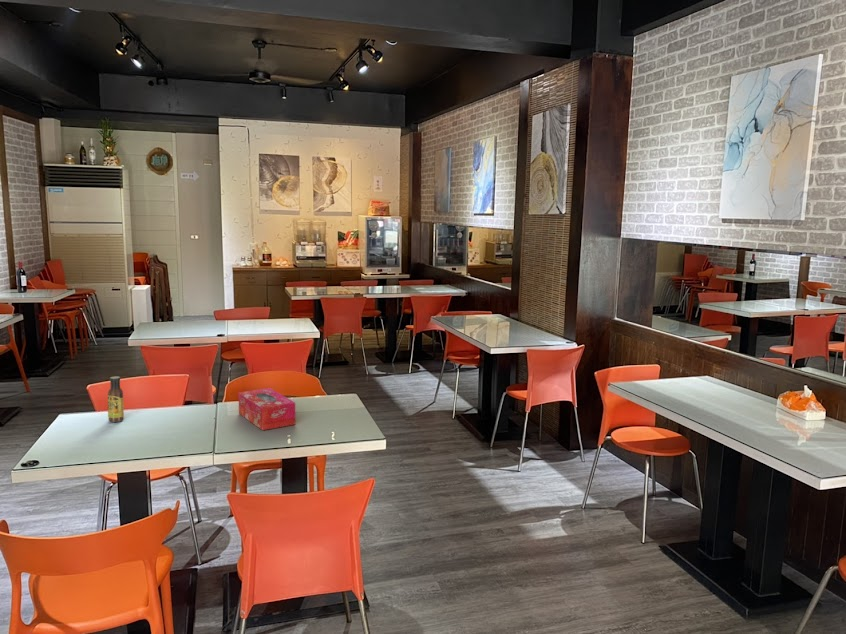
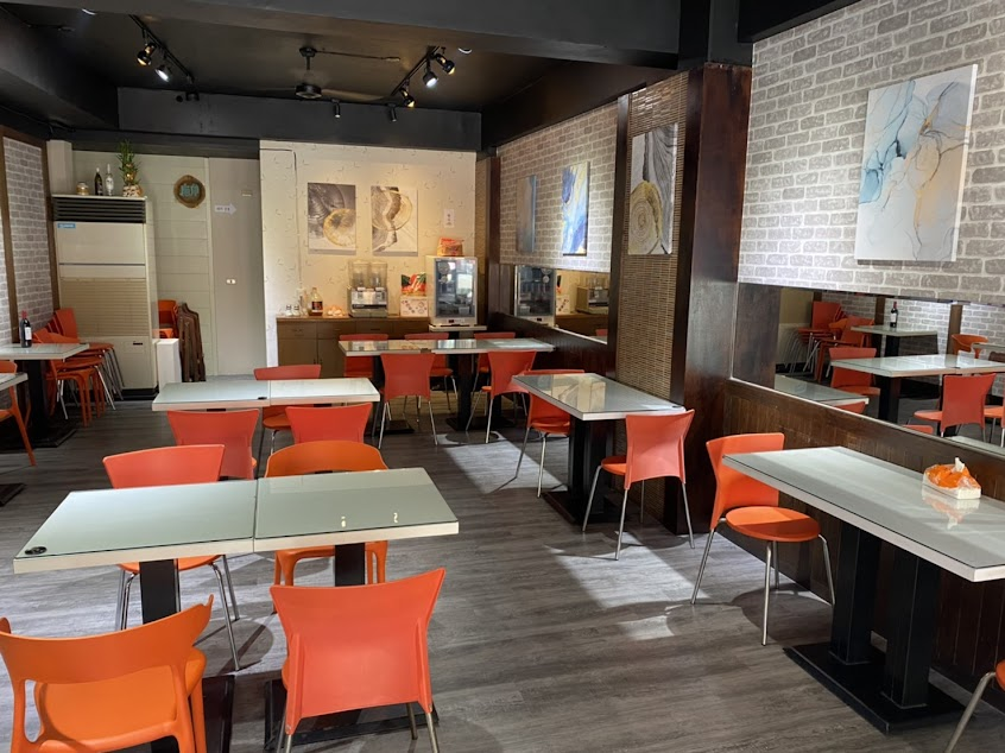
- tissue box [238,387,296,431]
- sauce bottle [107,375,125,423]
